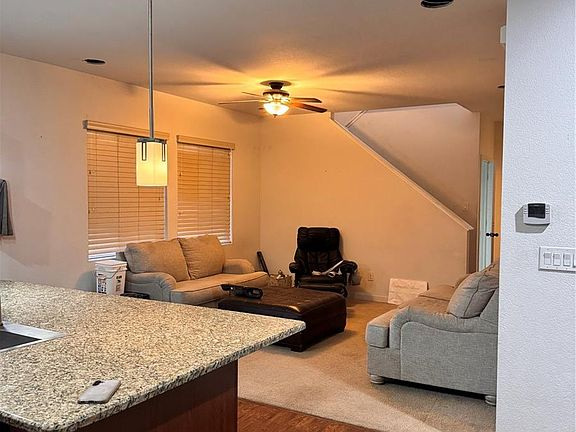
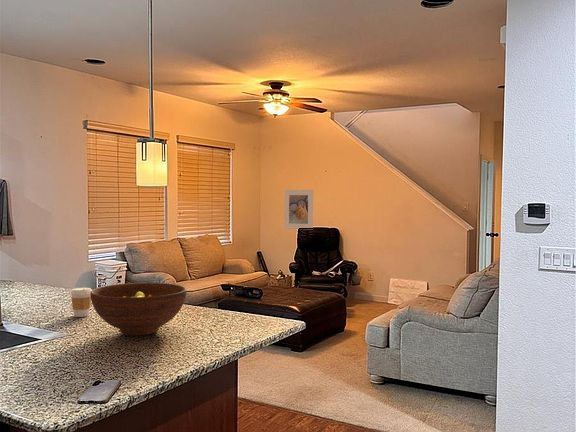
+ coffee cup [70,287,93,318]
+ fruit bowl [90,282,188,336]
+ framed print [284,189,314,230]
